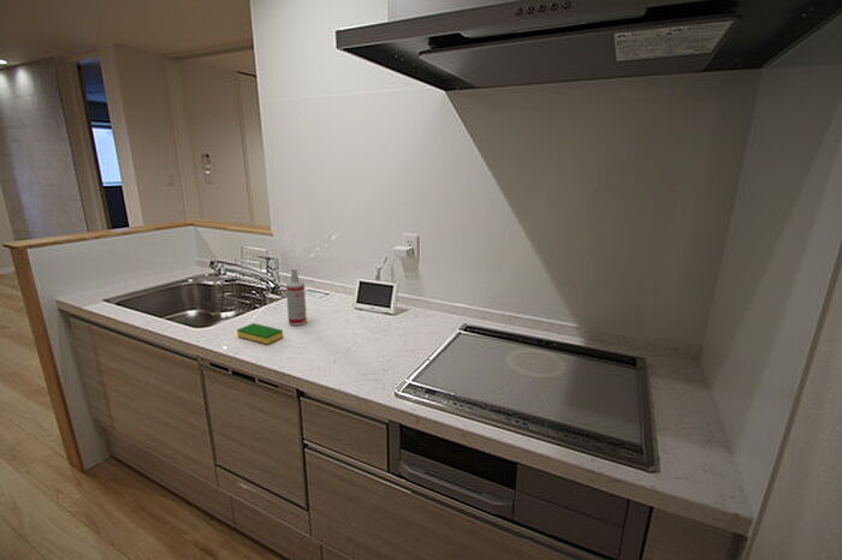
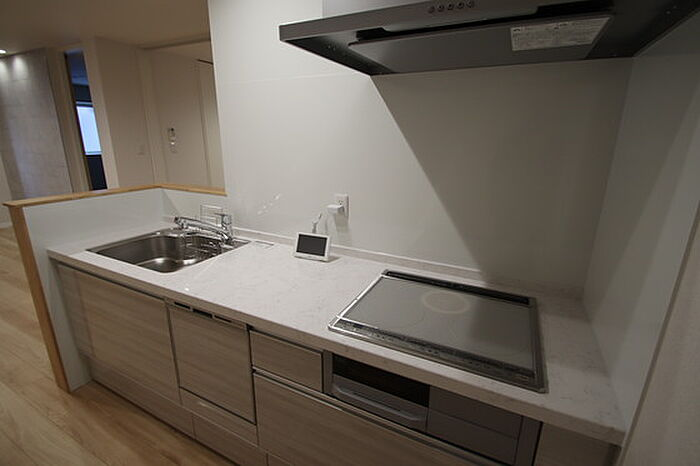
- dish sponge [236,322,284,345]
- spray bottle [285,267,308,327]
